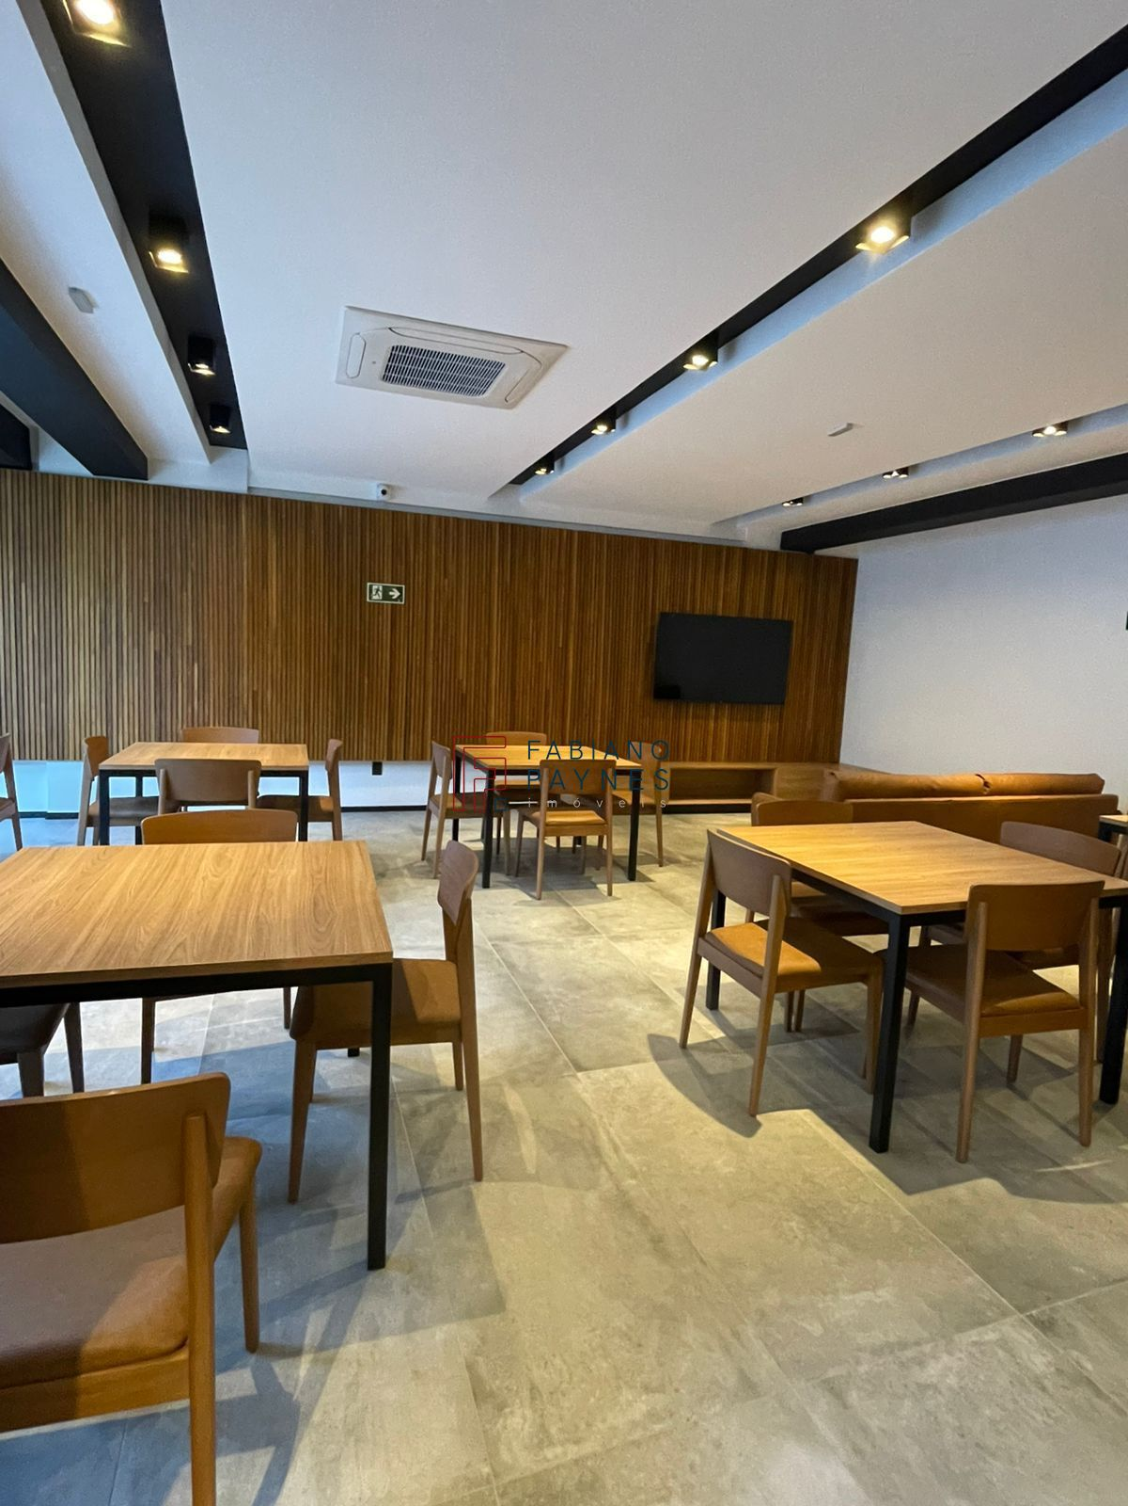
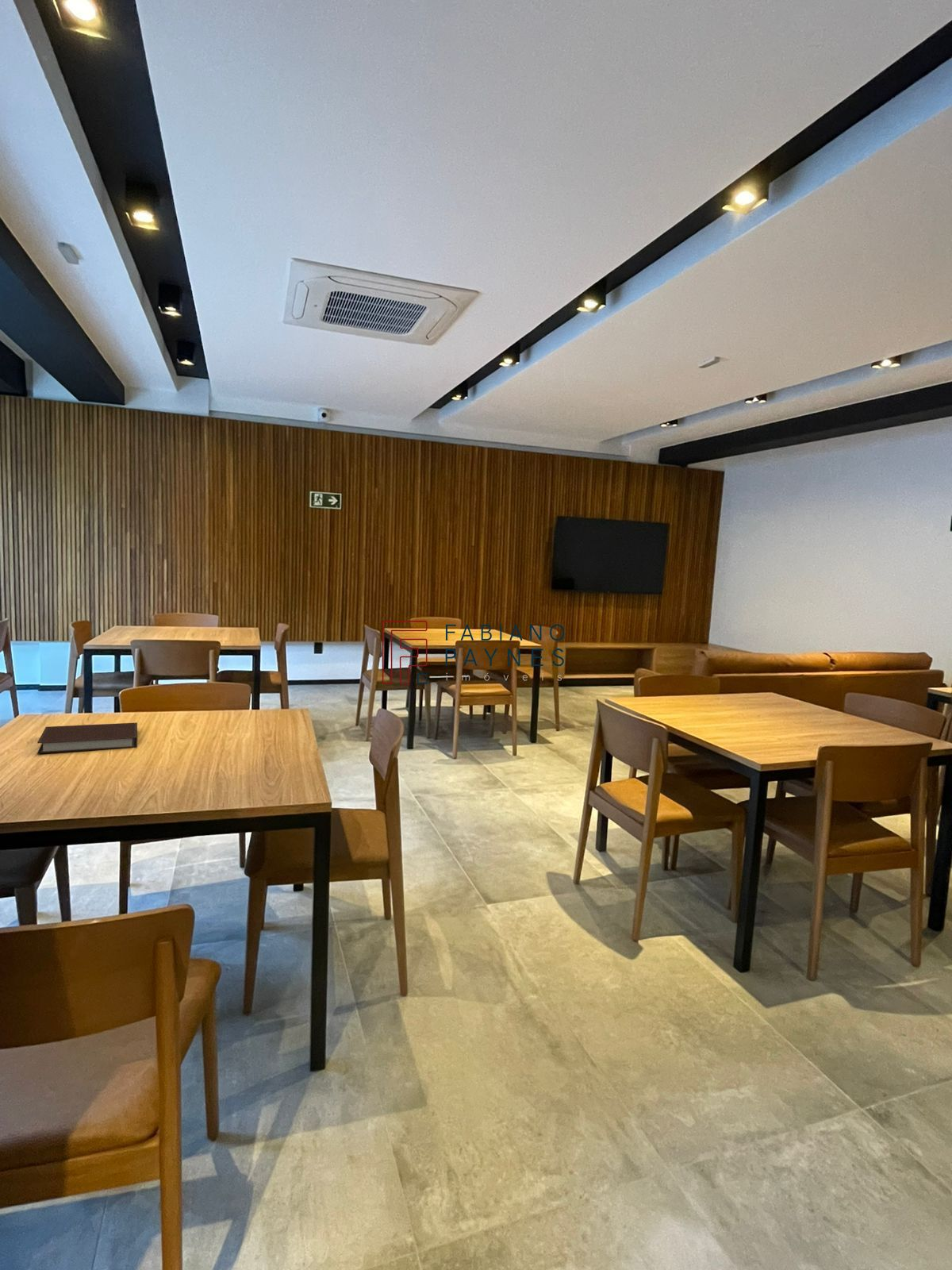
+ notebook [36,722,138,754]
